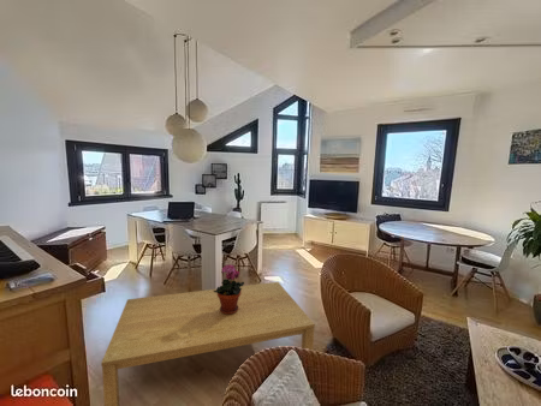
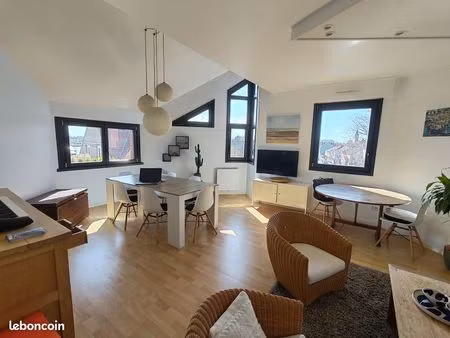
- potted plant [213,263,245,315]
- coffee table [100,281,316,406]
